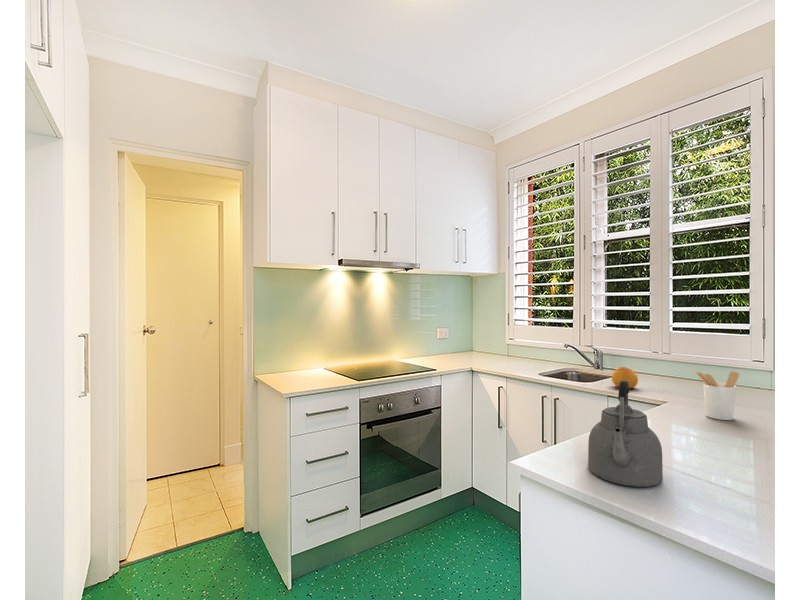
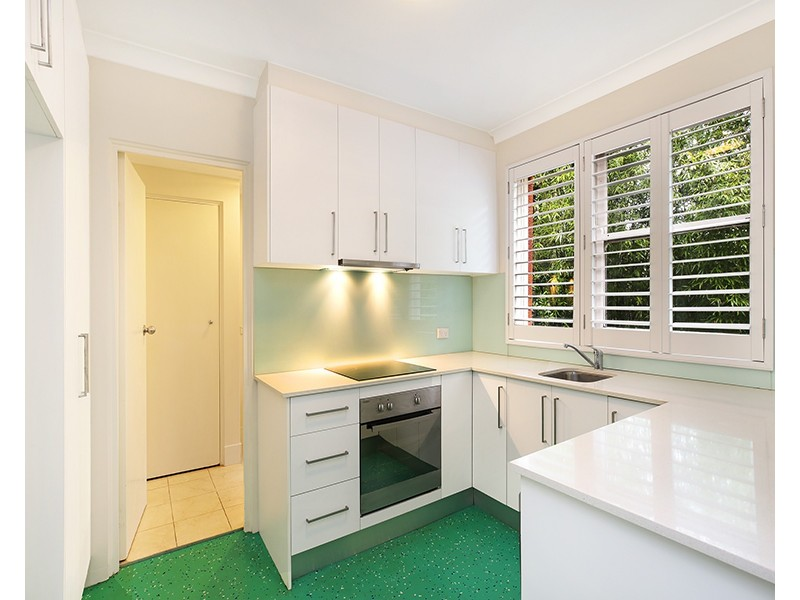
- kettle [587,381,664,488]
- utensil holder [694,370,740,421]
- fruit [611,366,639,389]
